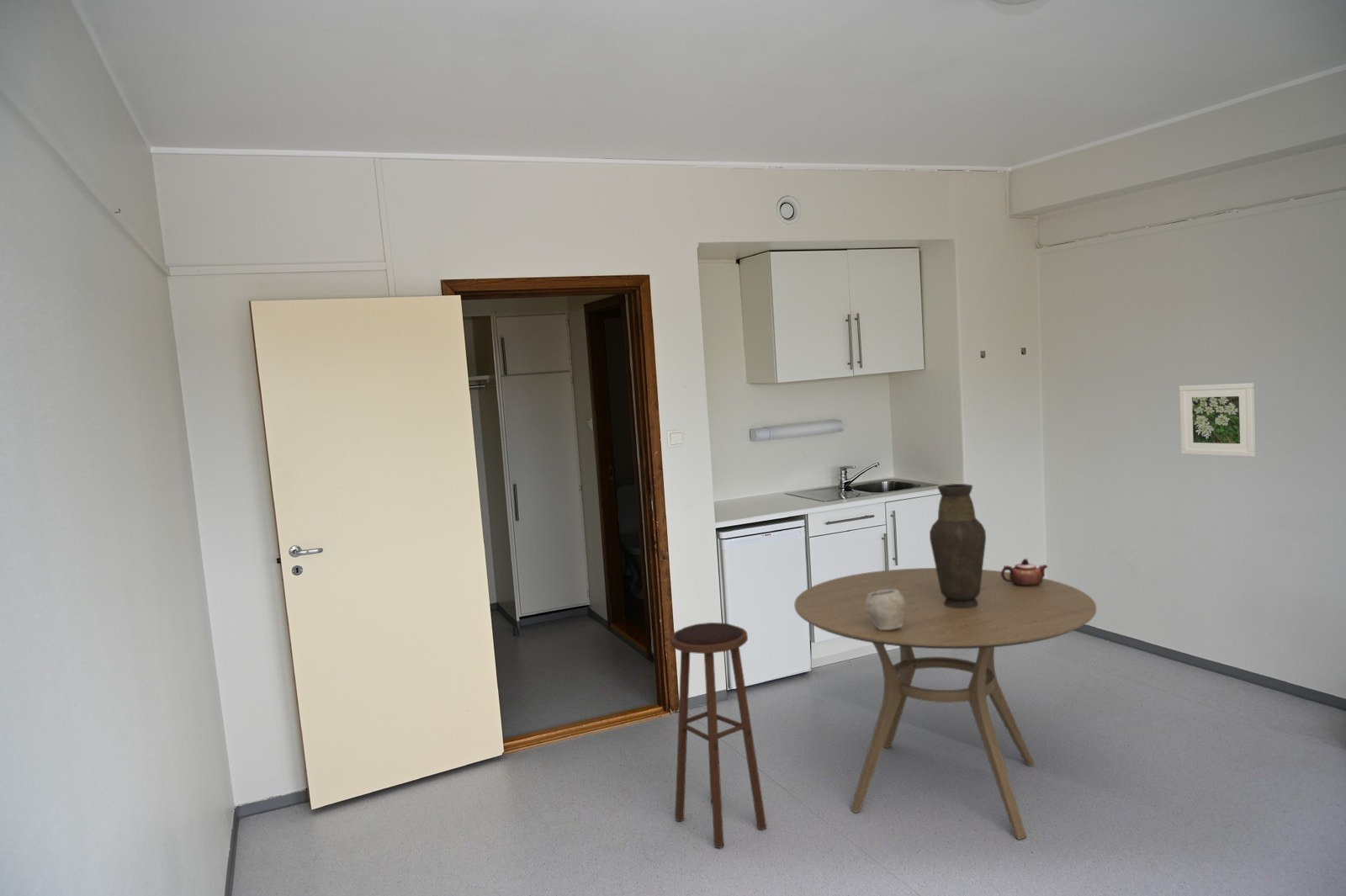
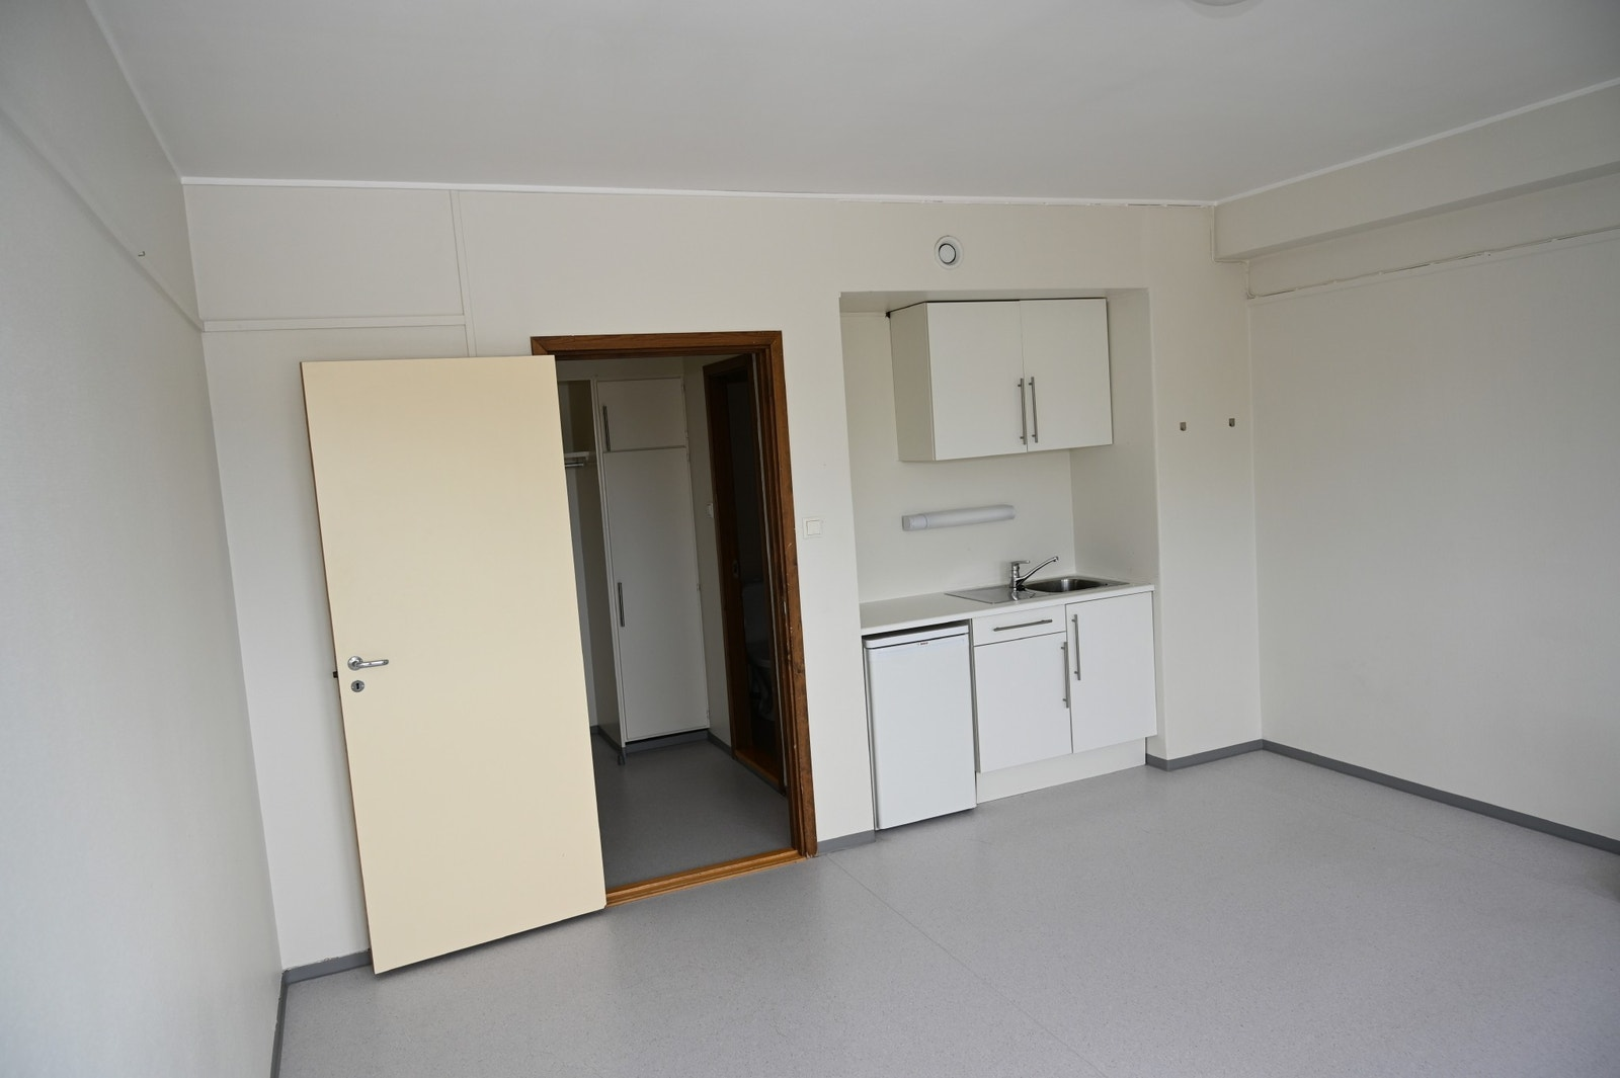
- bowl [866,590,905,630]
- teapot [1000,558,1048,586]
- vase [929,483,987,608]
- stool [670,622,767,849]
- dining table [793,567,1097,840]
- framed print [1179,382,1257,458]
